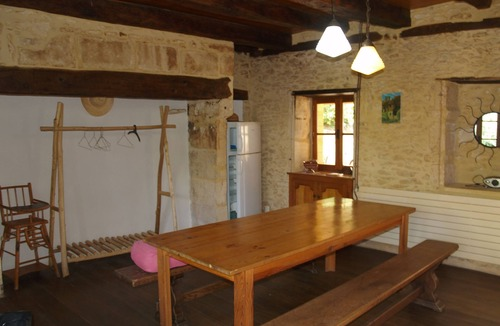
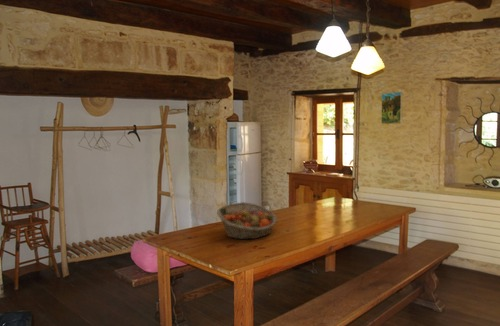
+ fruit basket [216,201,278,240]
